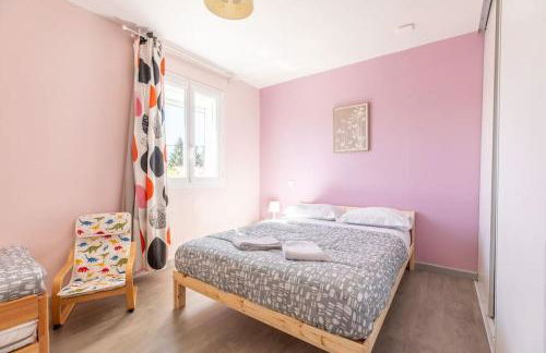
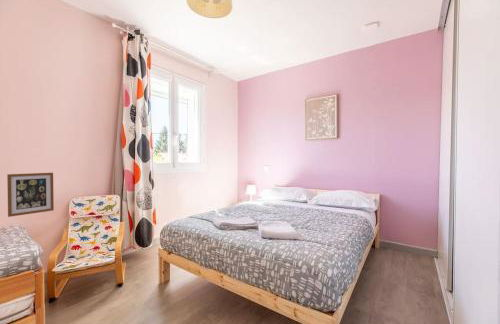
+ wall art [6,172,55,218]
